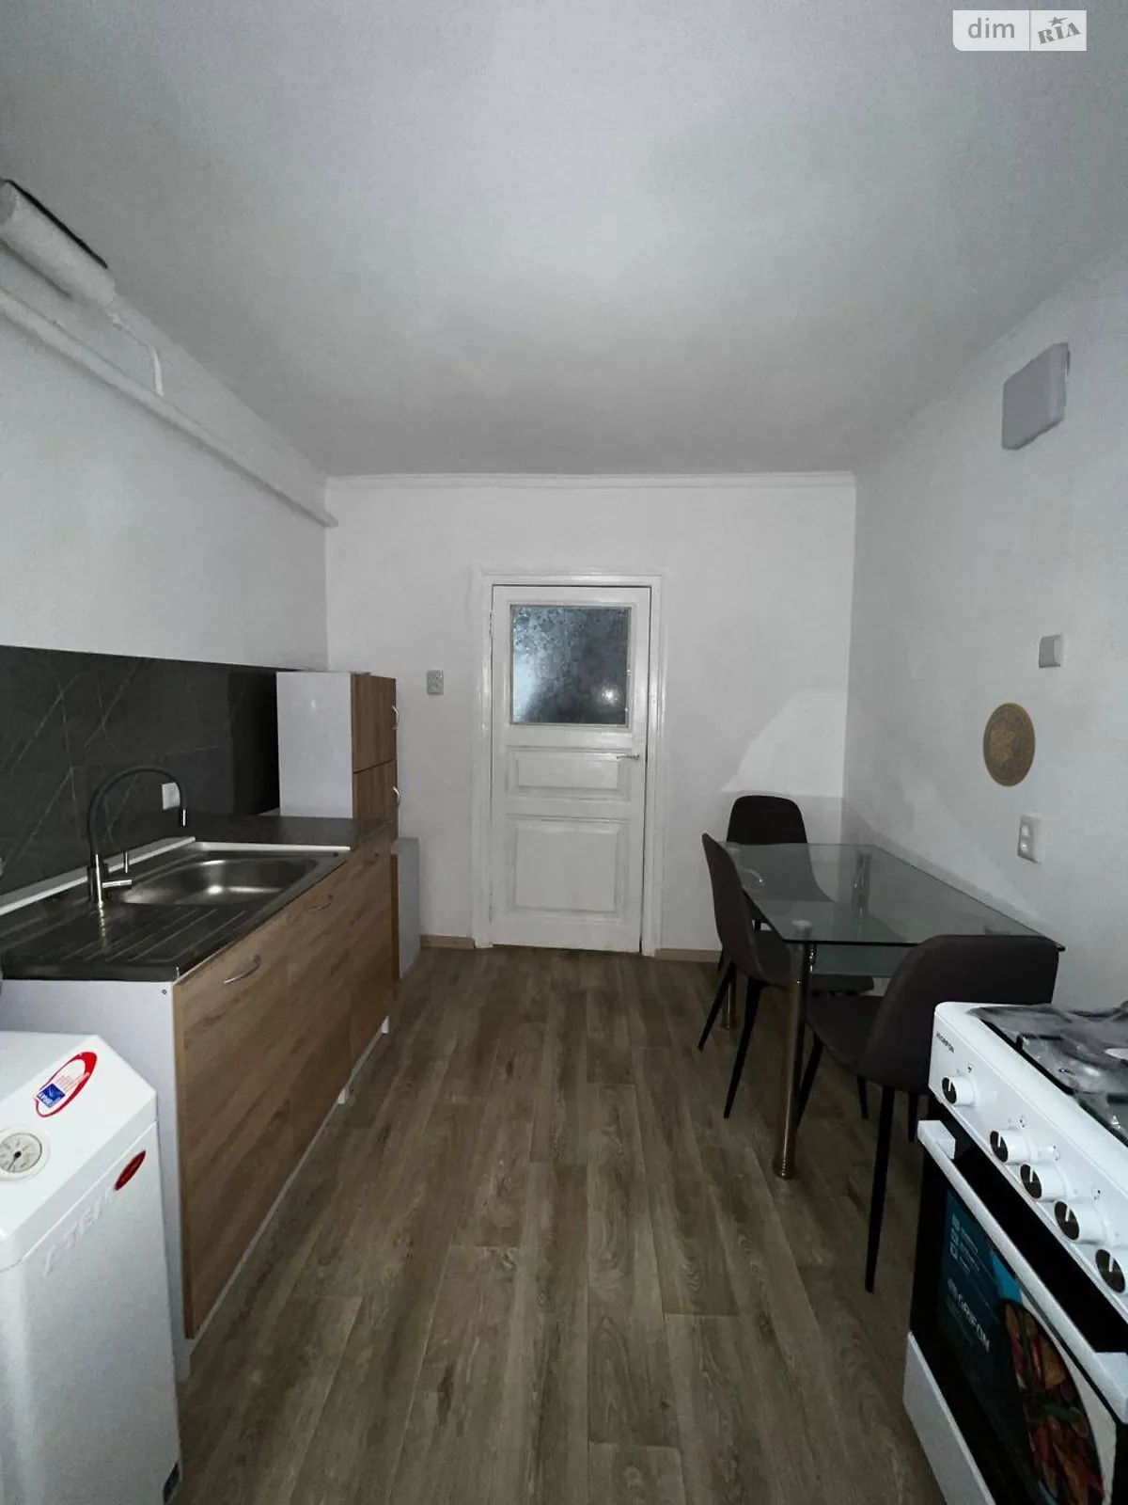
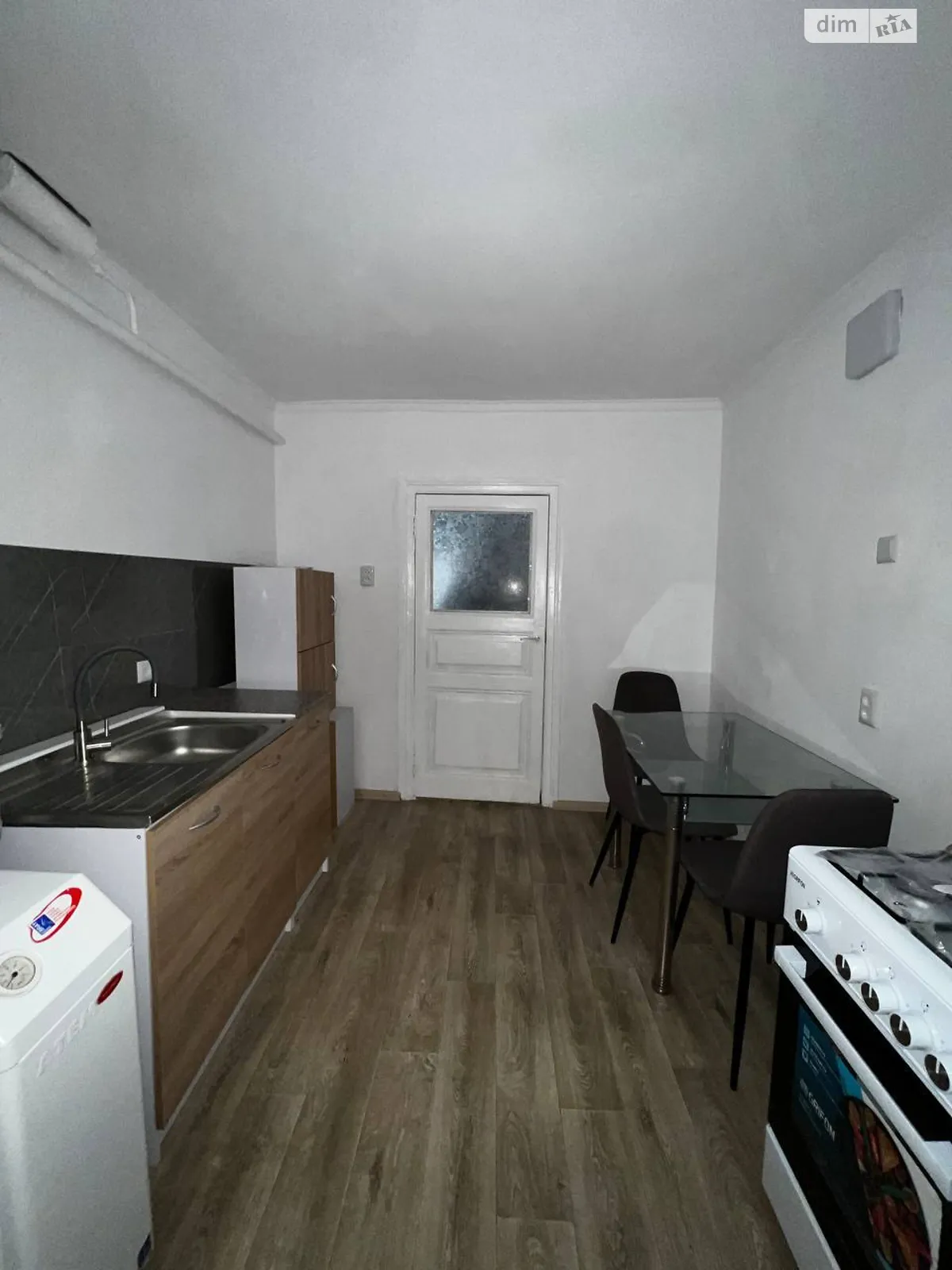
- decorative plate [982,702,1036,787]
